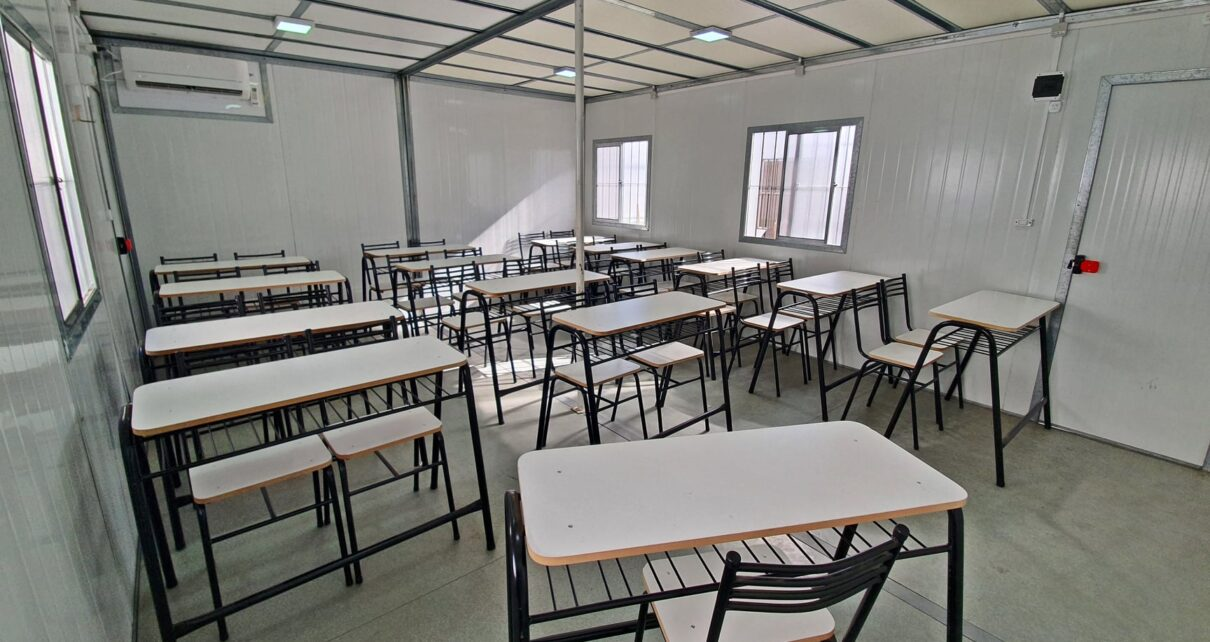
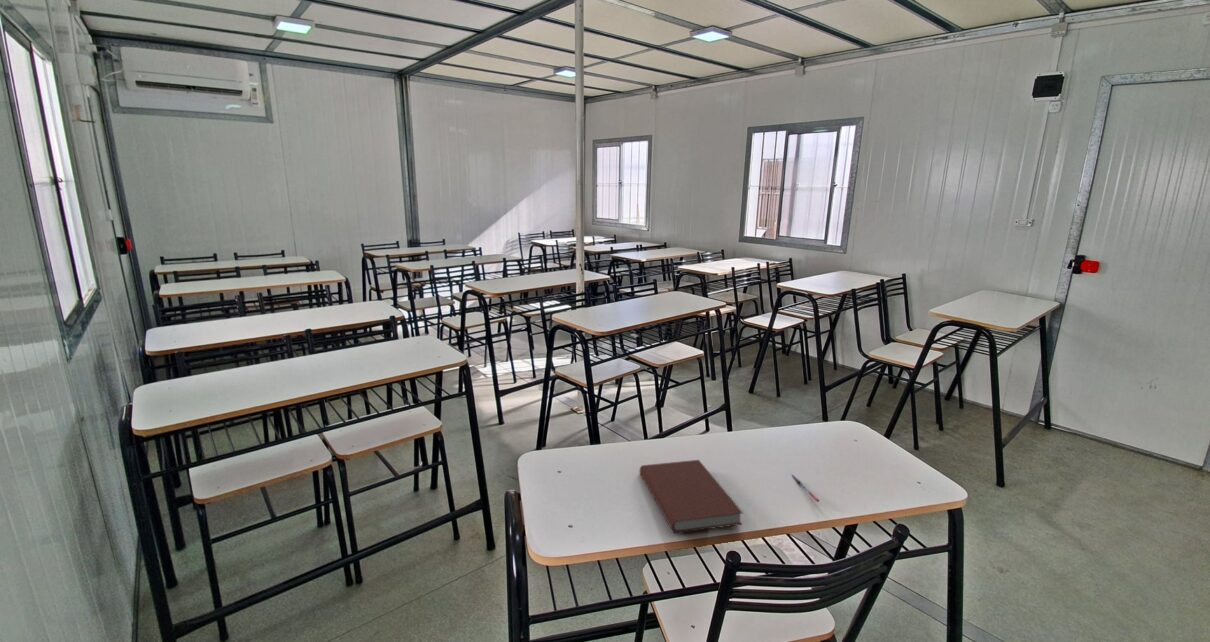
+ pen [790,473,821,503]
+ book [639,459,744,534]
